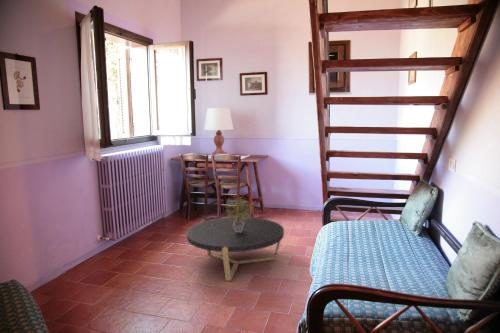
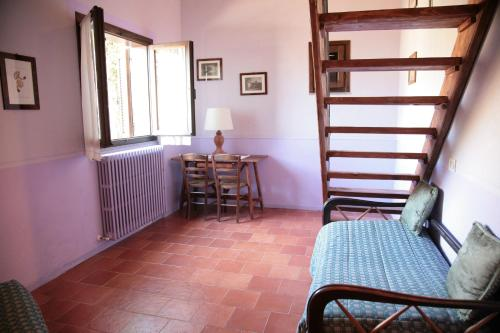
- coffee table [186,216,285,282]
- potted plant [224,195,257,233]
